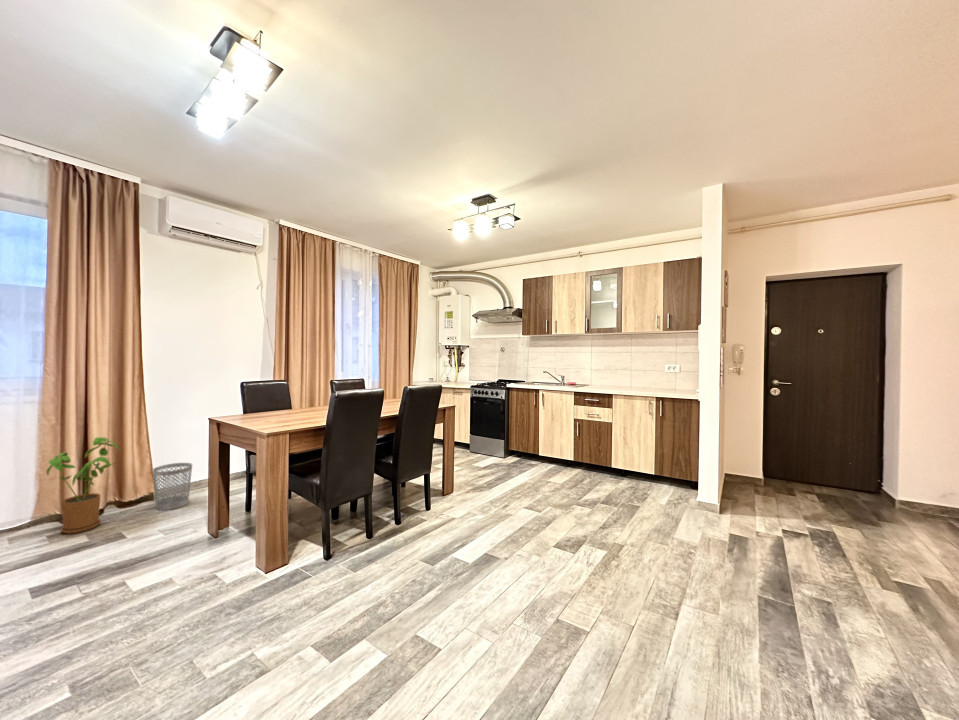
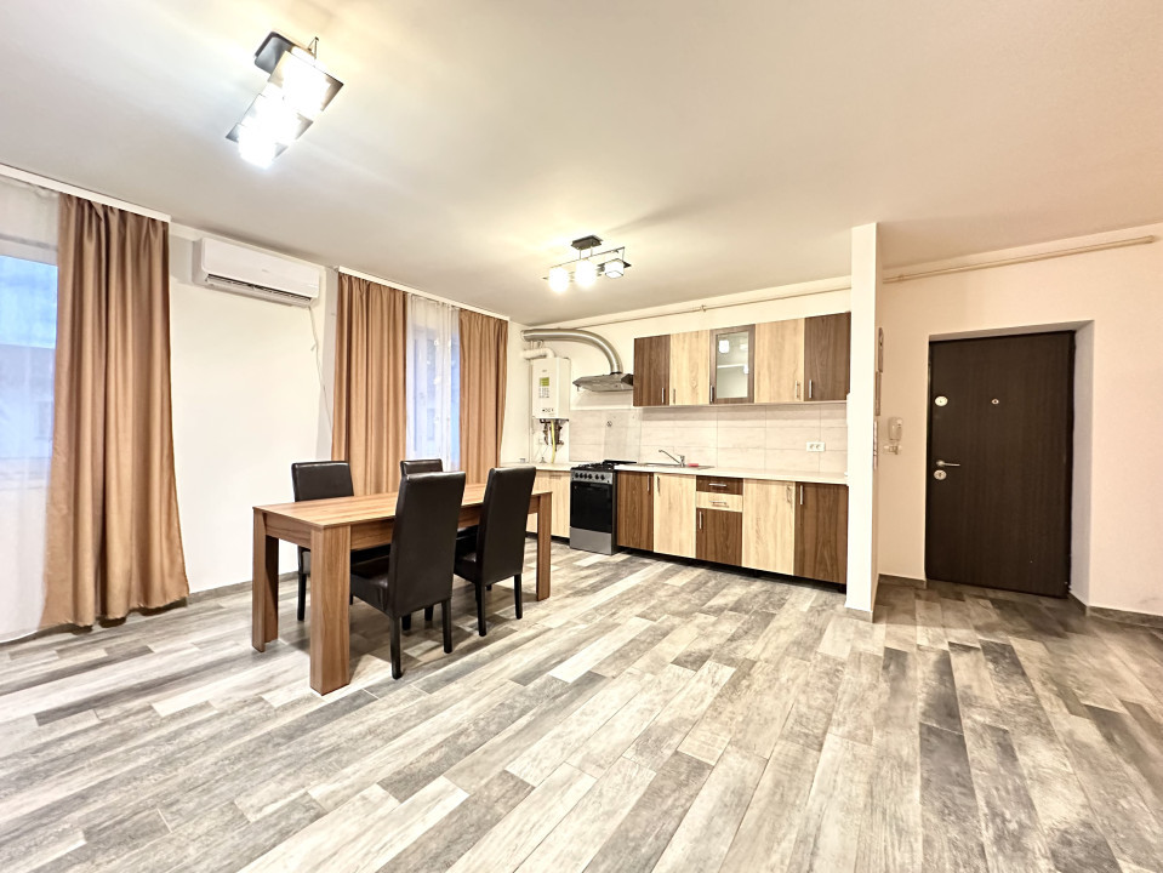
- wastebasket [152,462,193,511]
- house plant [45,436,120,535]
